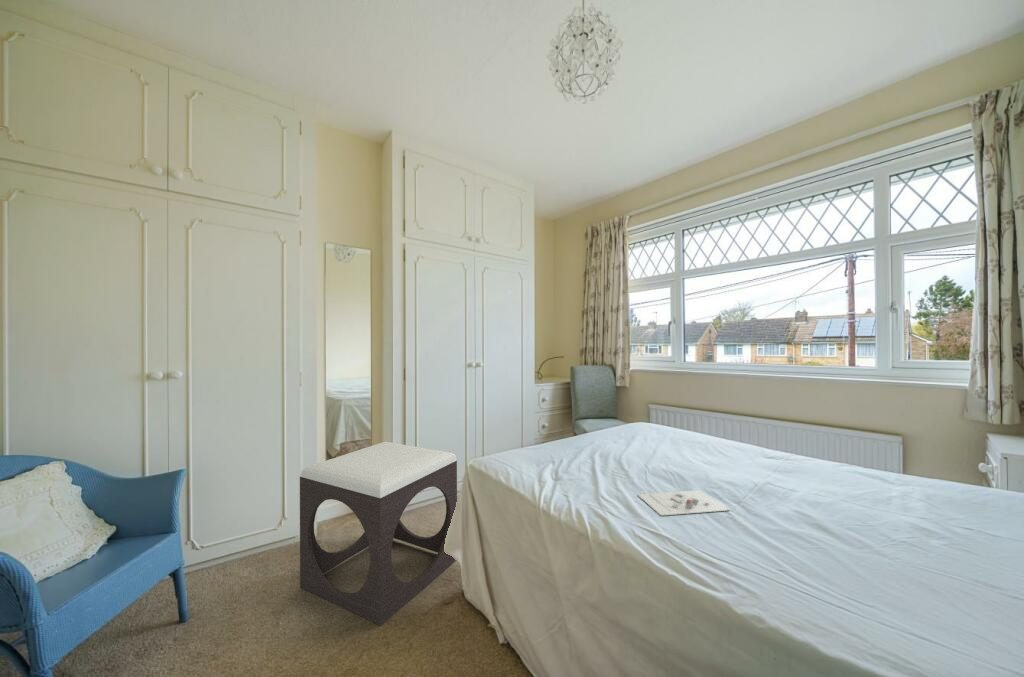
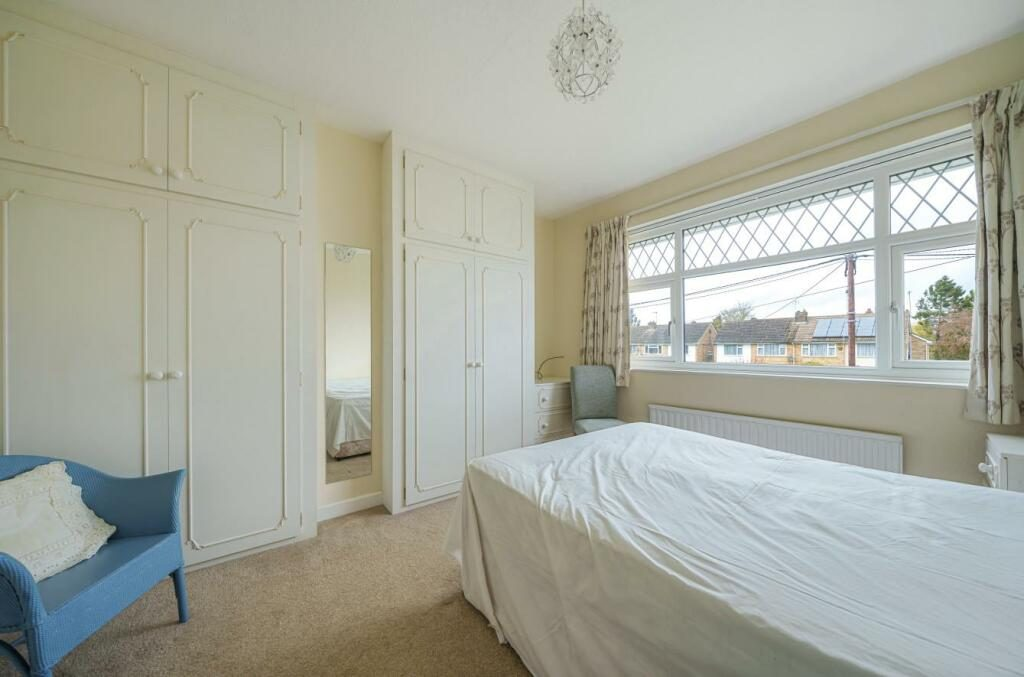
- architectural model [636,489,731,517]
- footstool [299,441,458,627]
